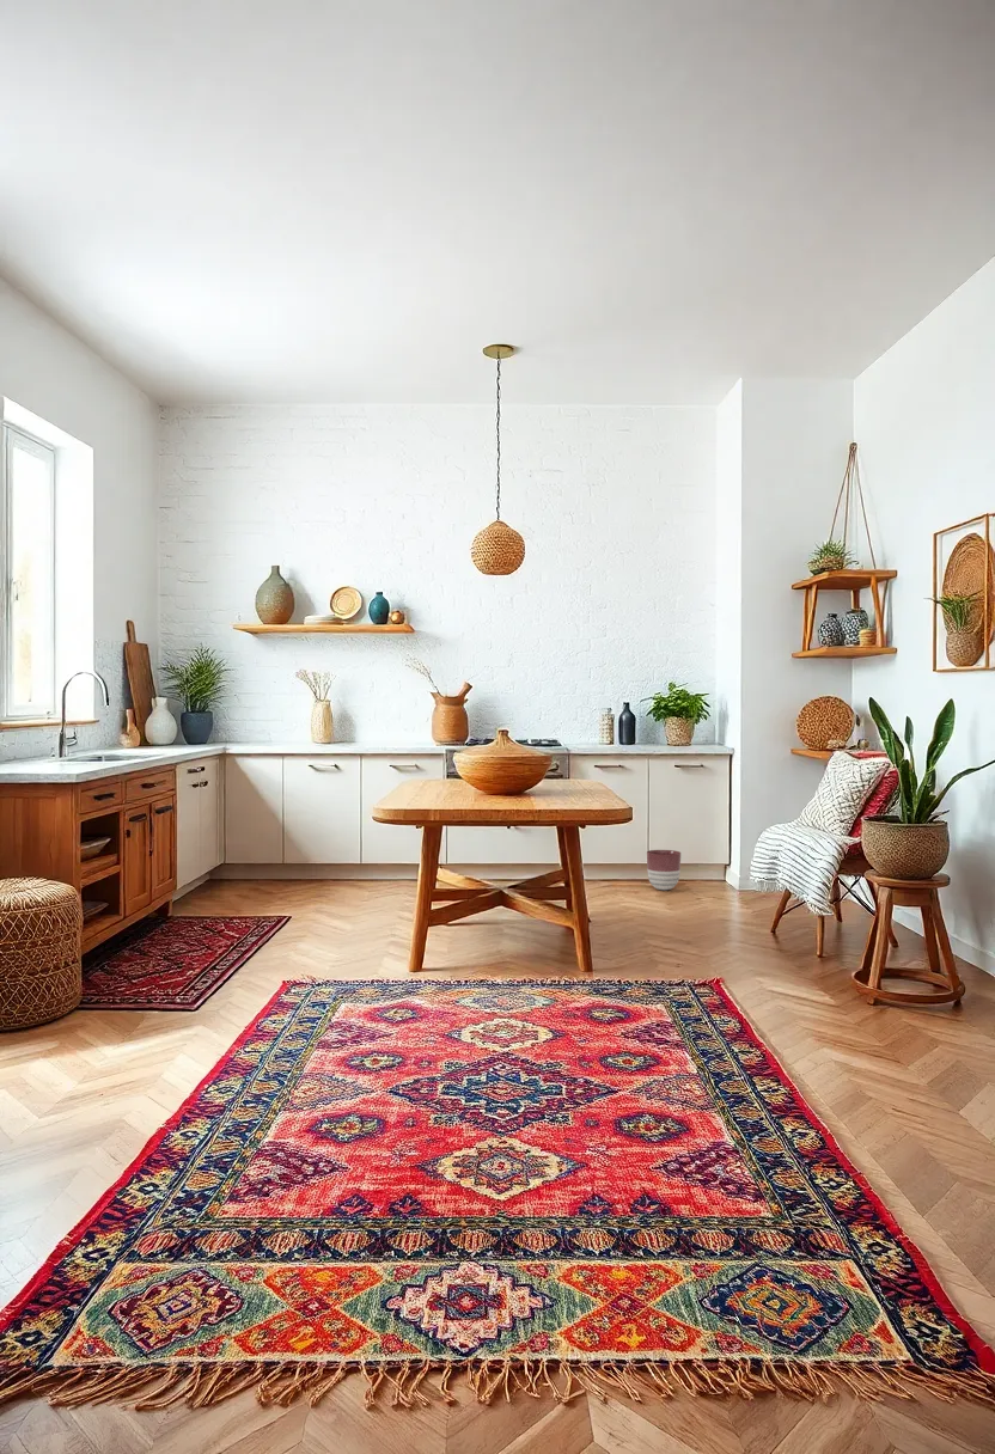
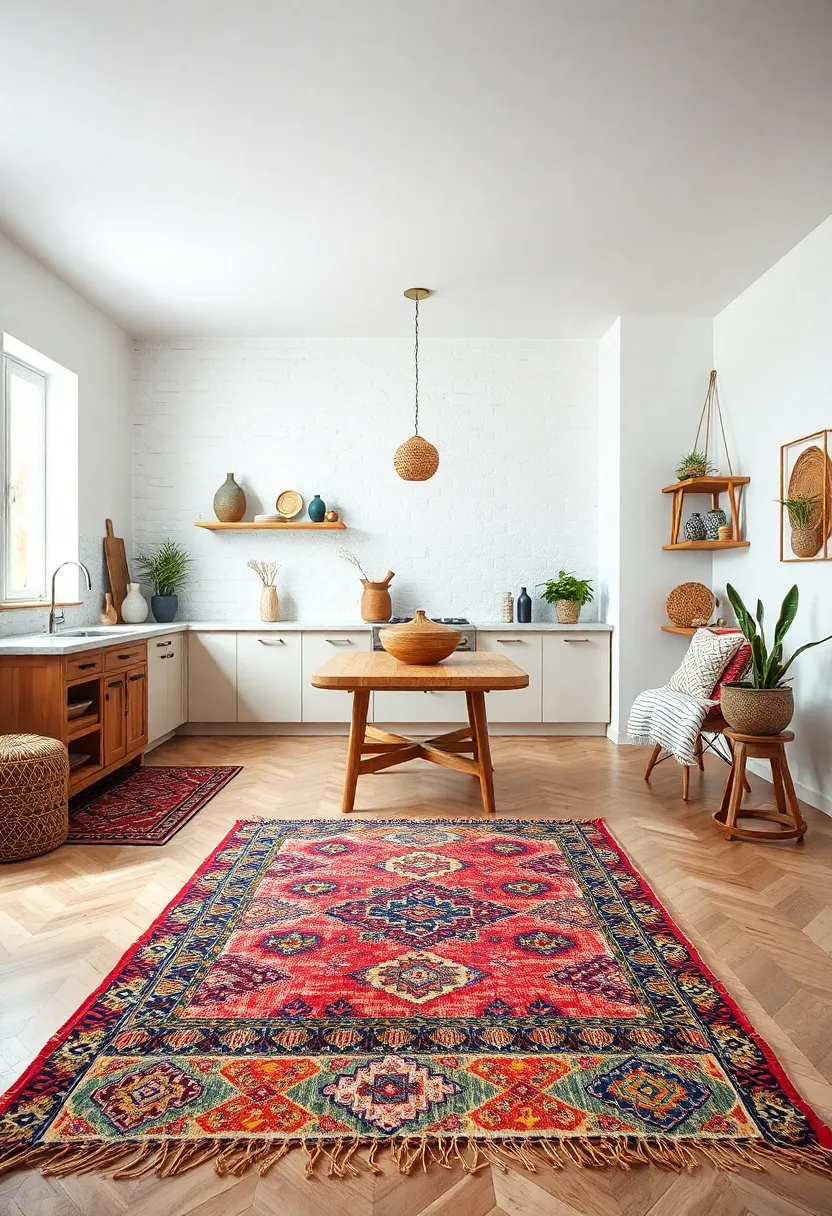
- planter [646,849,682,891]
